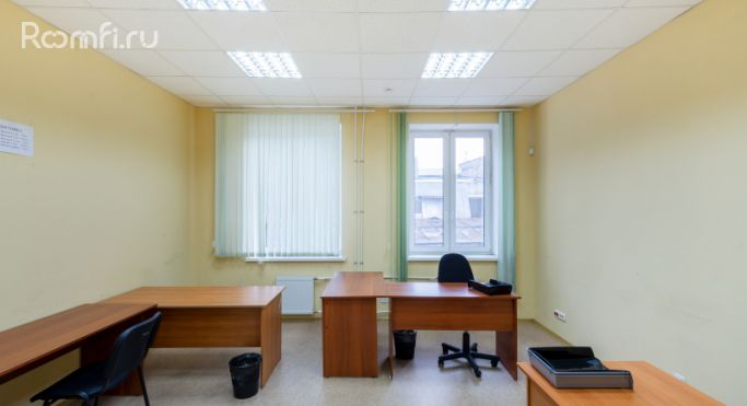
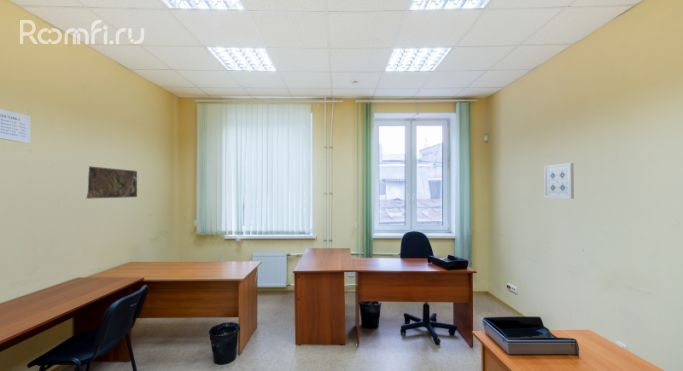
+ map [86,165,138,200]
+ wall art [543,162,575,200]
